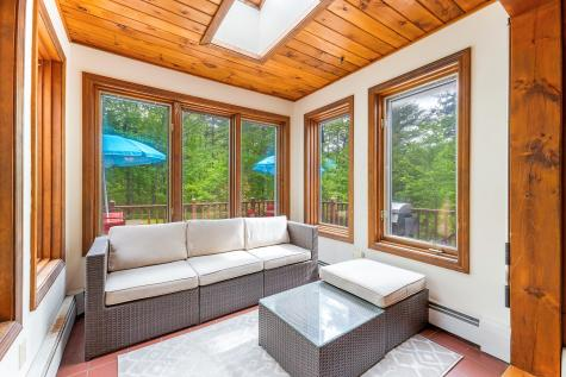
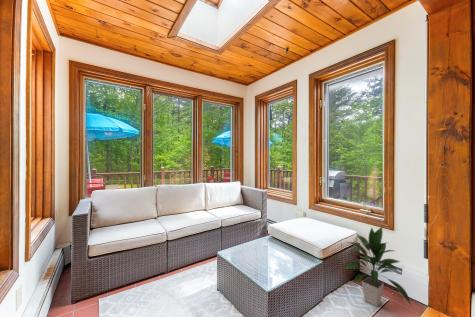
+ indoor plant [341,226,412,308]
